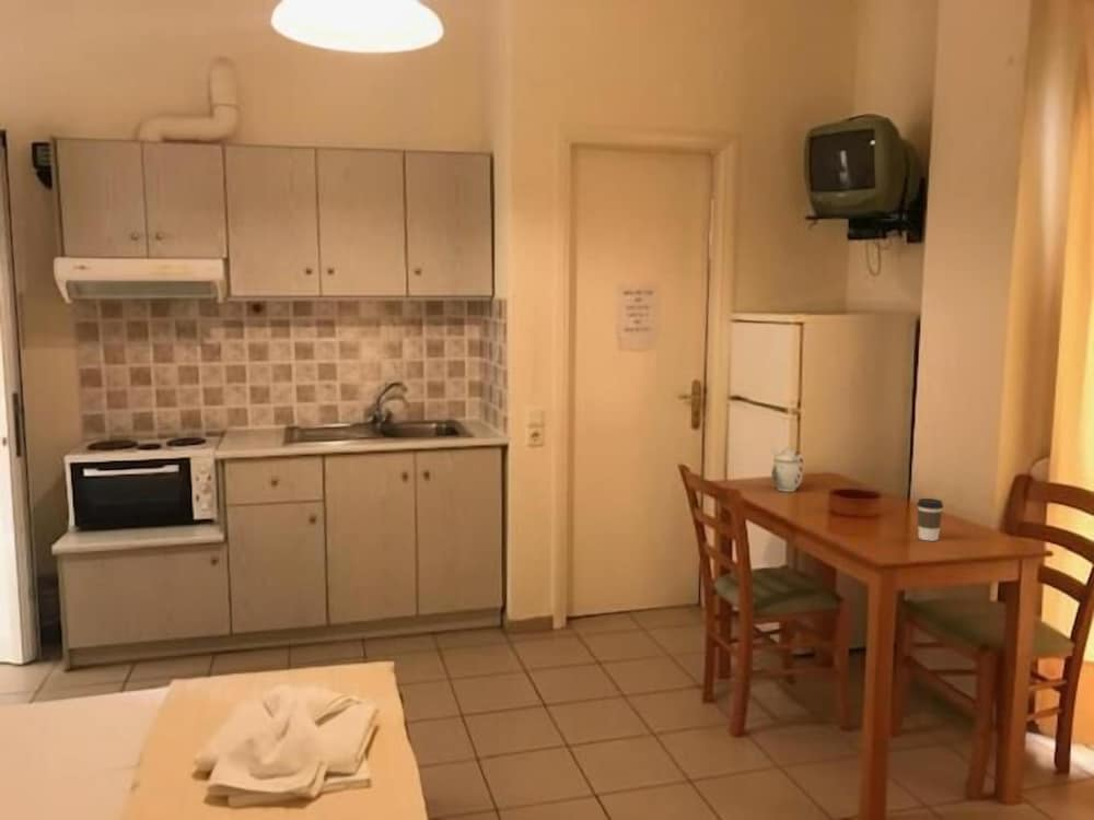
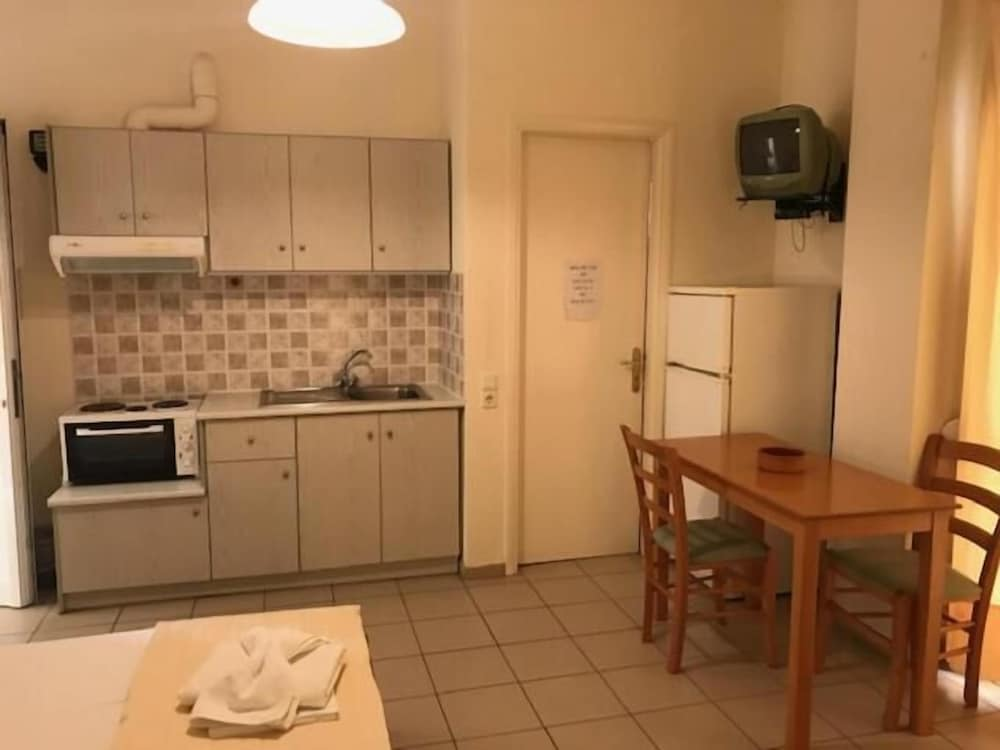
- coffee cup [916,497,944,542]
- teapot [770,444,804,493]
